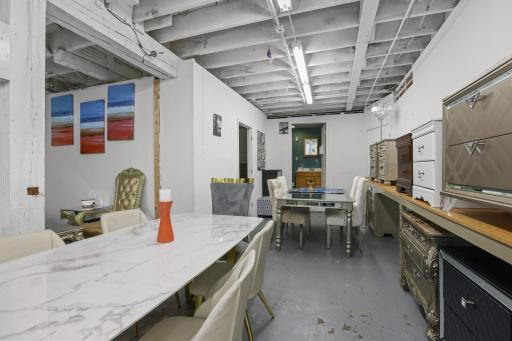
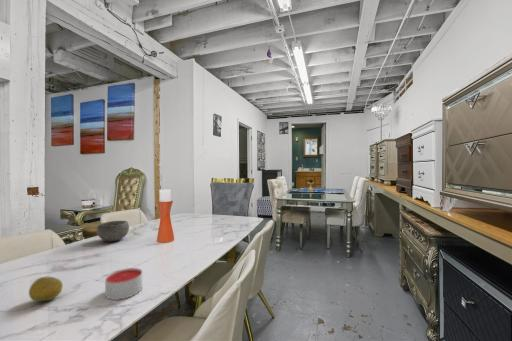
+ candle [104,267,143,301]
+ fruit [28,276,64,303]
+ bowl [96,220,130,243]
